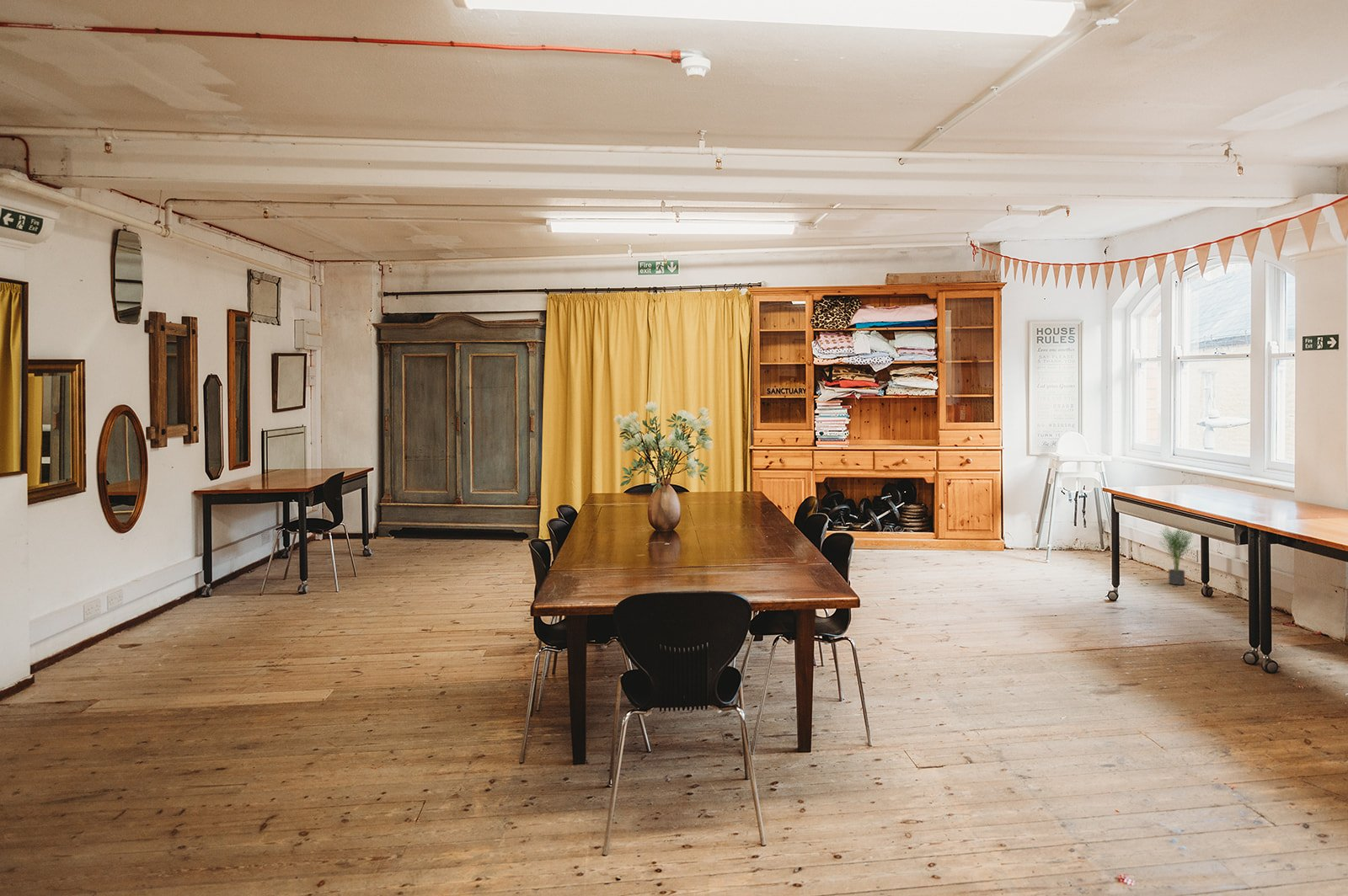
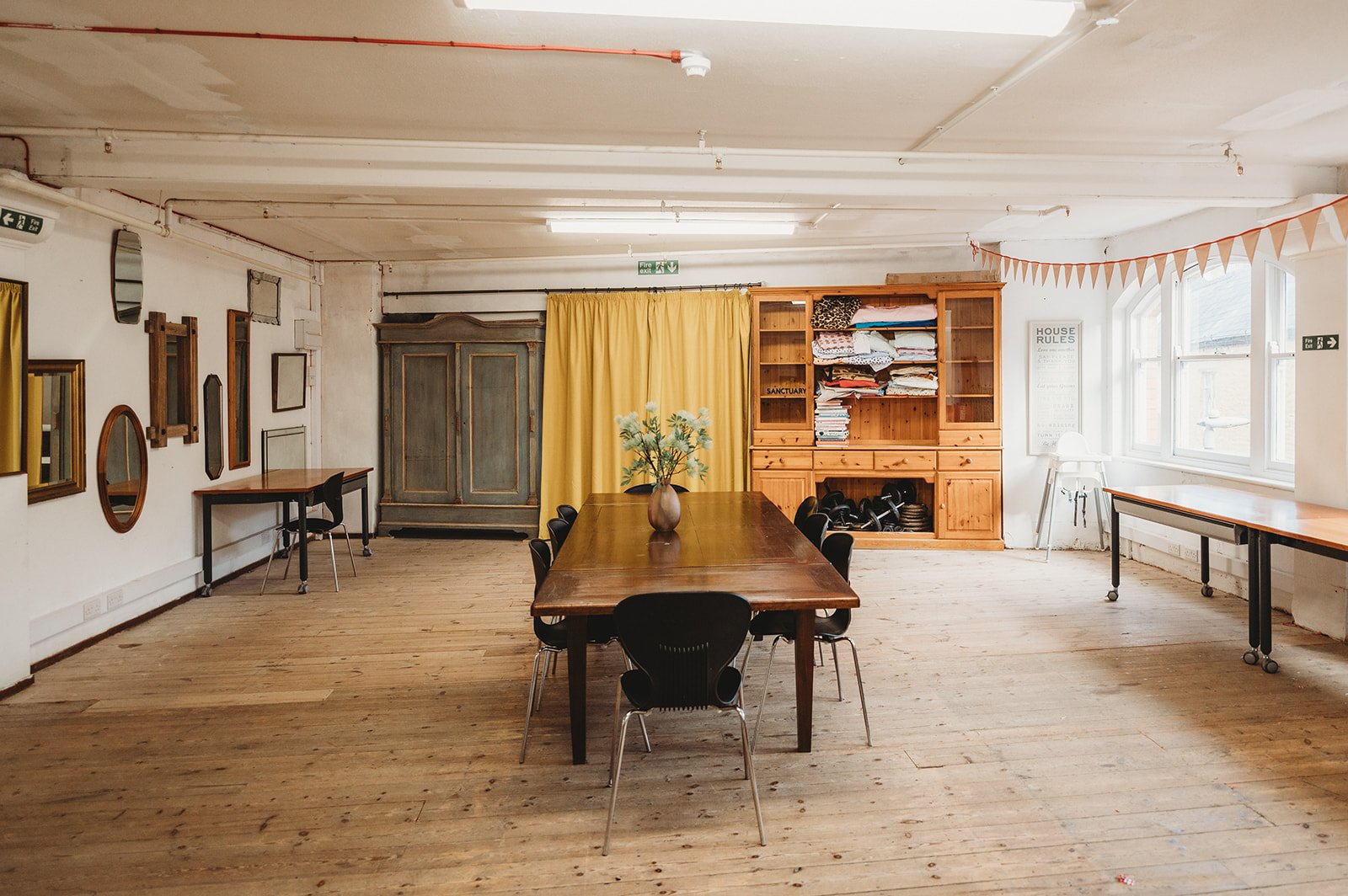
- potted plant [1156,525,1201,586]
